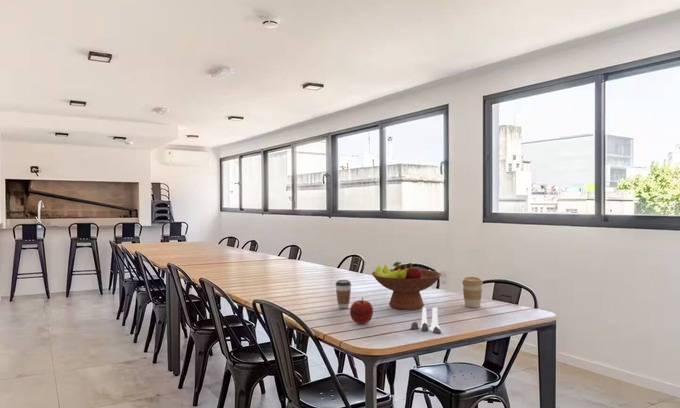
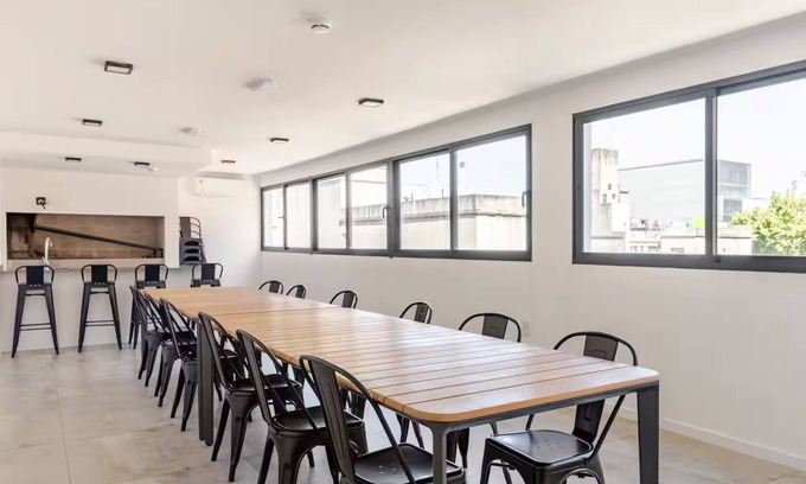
- fruit bowl [371,261,443,311]
- coffee cup [334,279,352,309]
- apple [349,297,374,325]
- coffee cup [461,276,484,308]
- salt and pepper shaker set [410,306,442,334]
